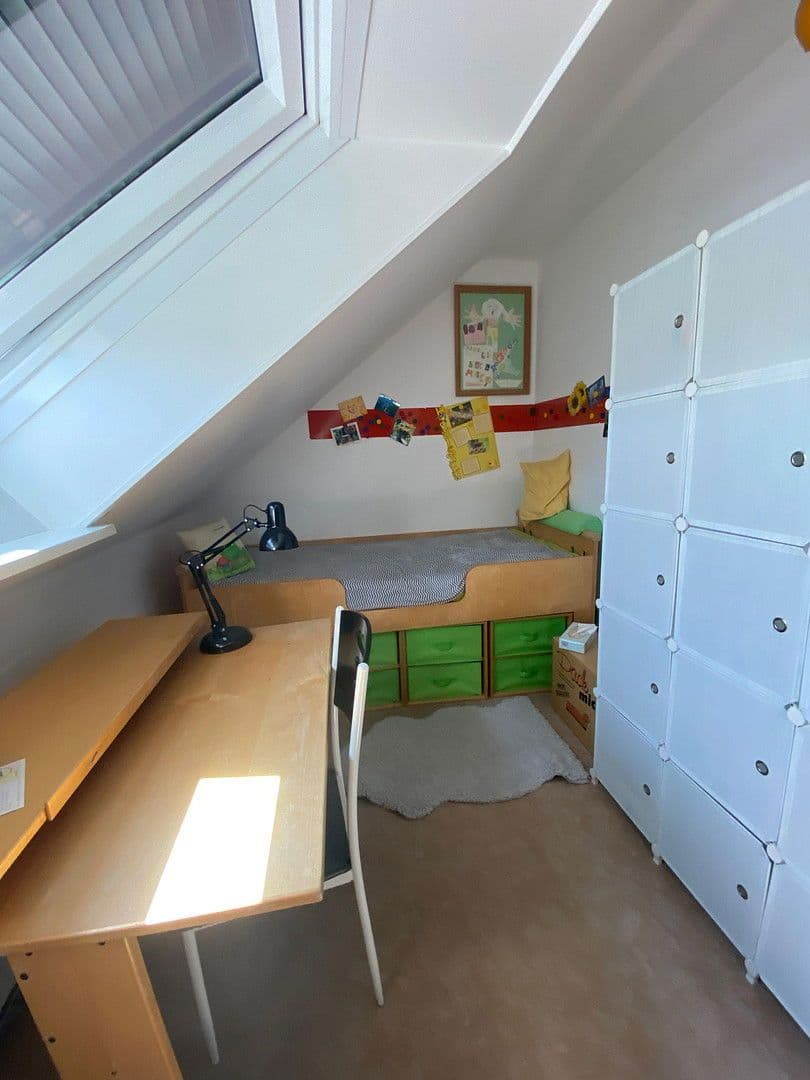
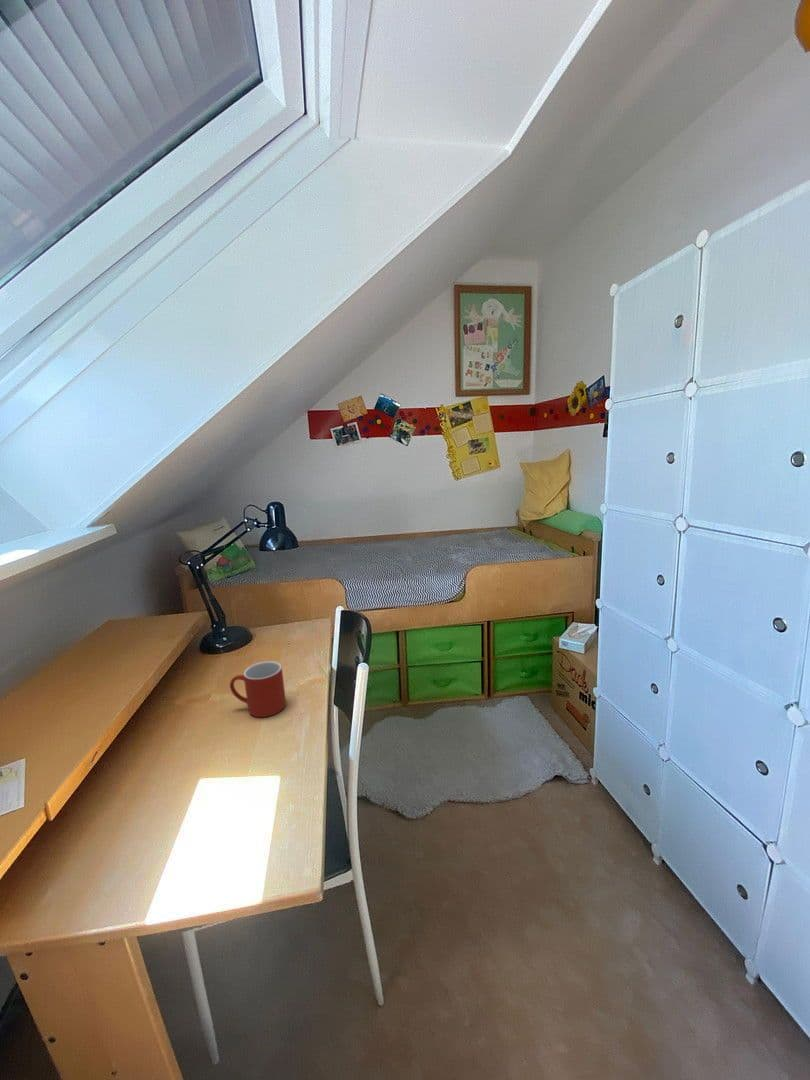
+ mug [229,660,287,718]
